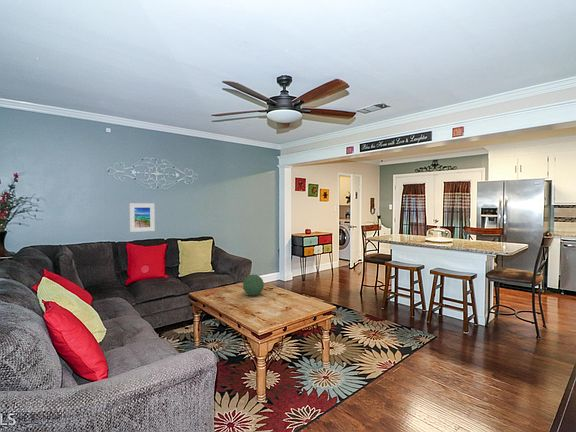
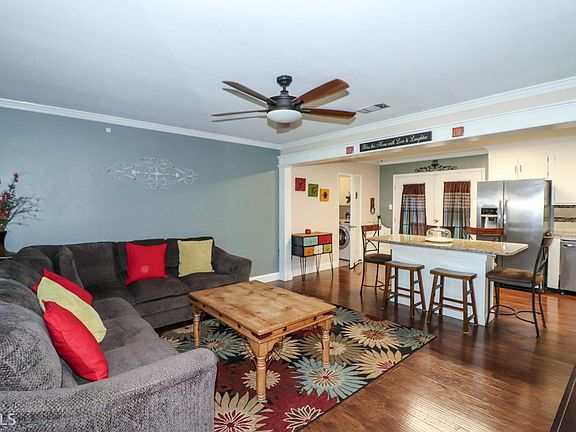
- decorative orb [242,274,265,297]
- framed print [129,202,156,233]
